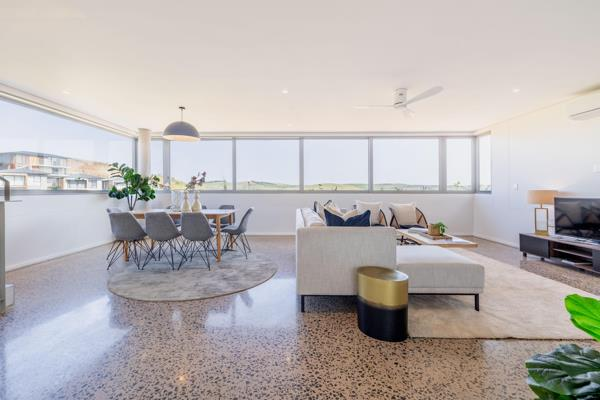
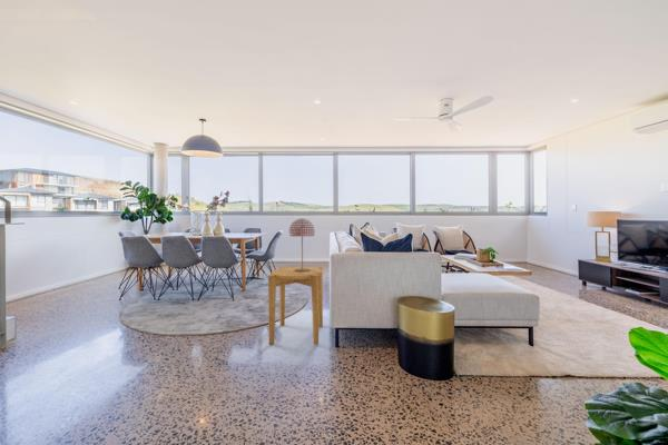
+ table lamp [288,218,316,271]
+ side table [267,266,324,346]
